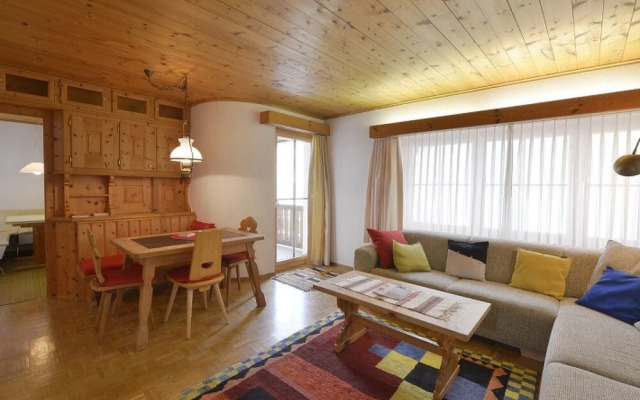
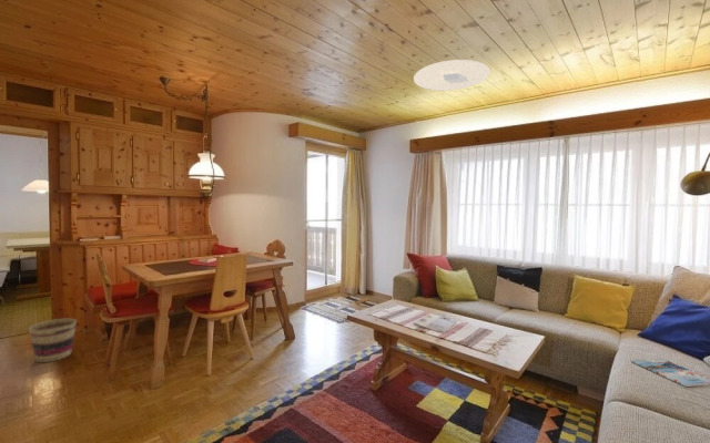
+ basket [28,318,78,363]
+ ceiling light [413,59,491,92]
+ magazine [630,358,710,388]
